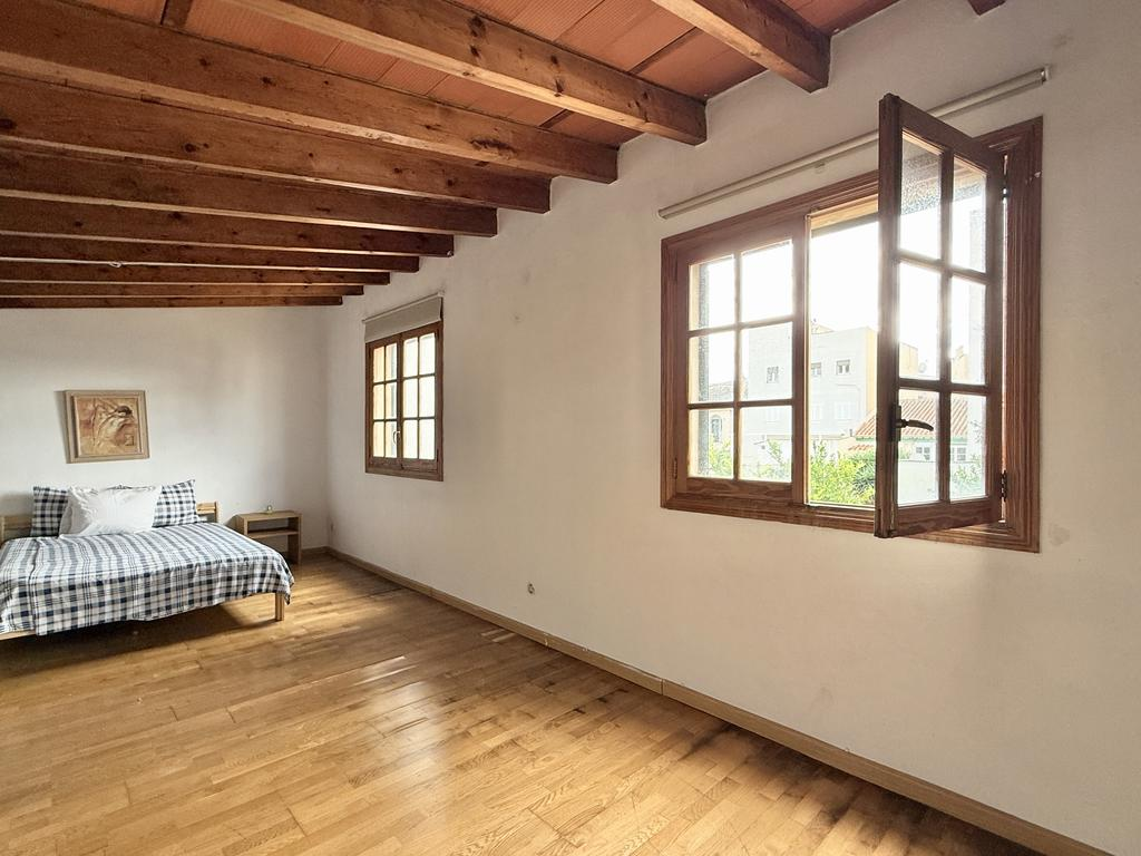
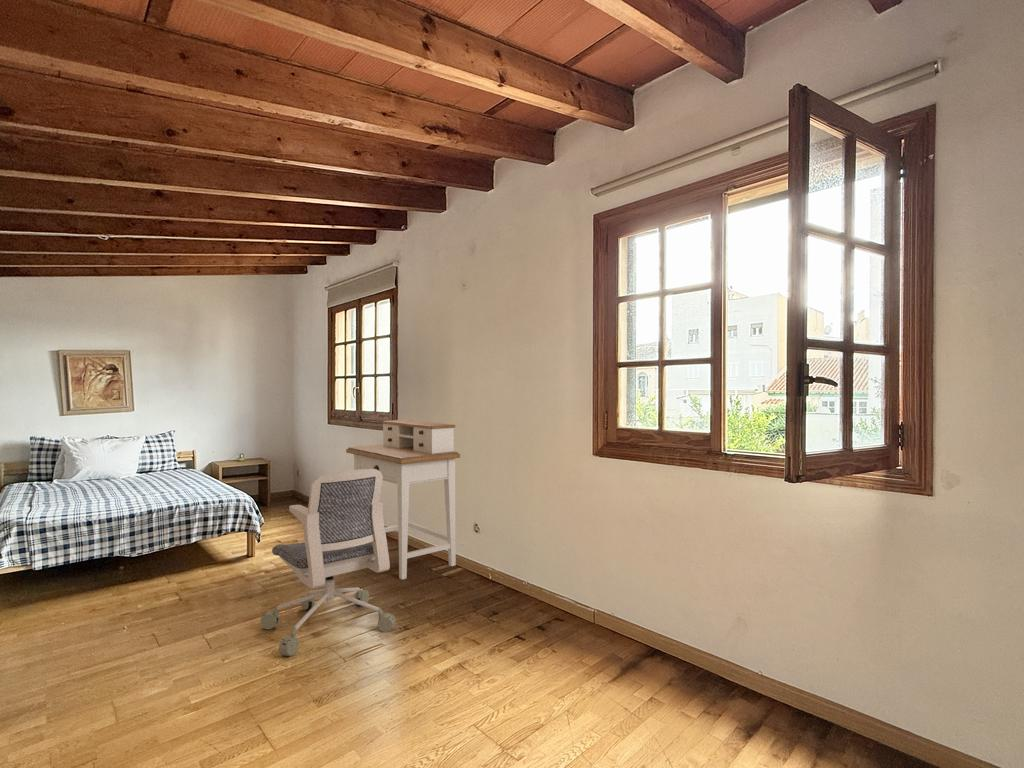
+ office chair [259,469,396,657]
+ desk [345,419,461,580]
